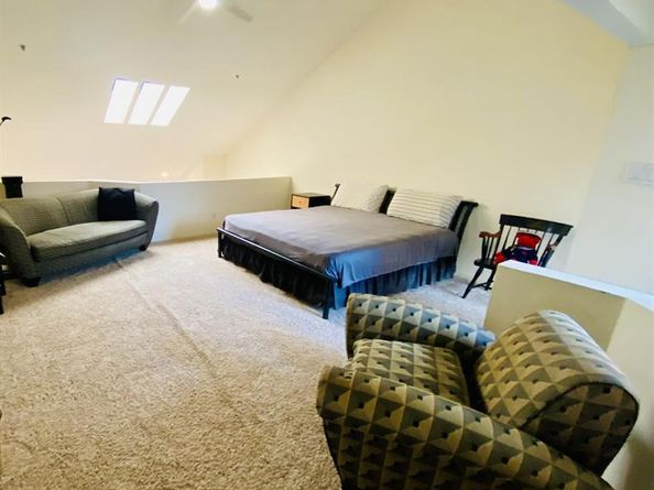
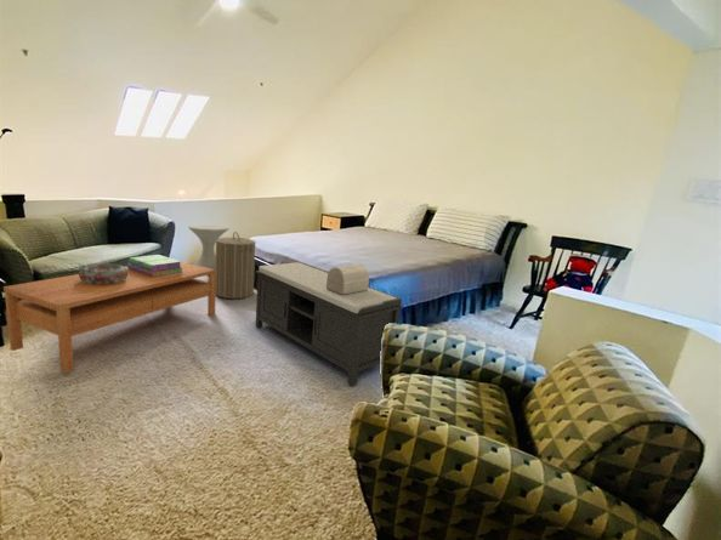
+ laundry hamper [215,231,256,300]
+ coffee table [2,261,216,374]
+ bench [255,261,404,387]
+ decorative bowl [78,262,127,284]
+ side table [187,223,229,269]
+ decorative box [327,263,370,295]
+ stack of books [126,254,183,277]
